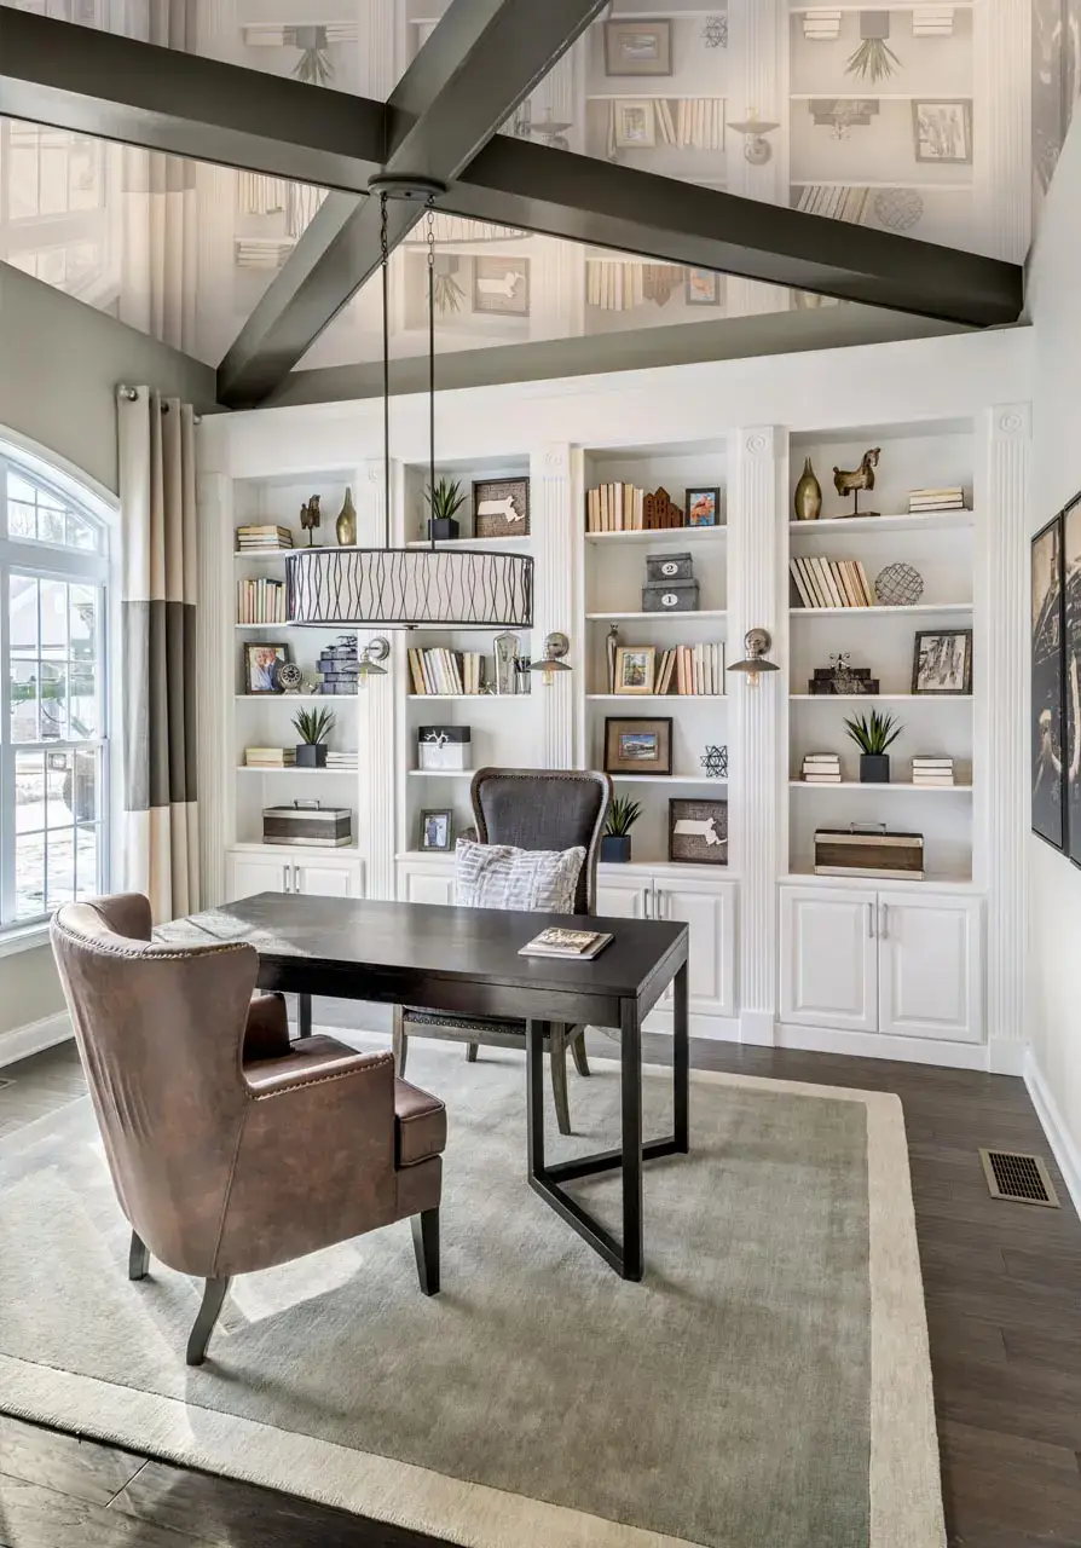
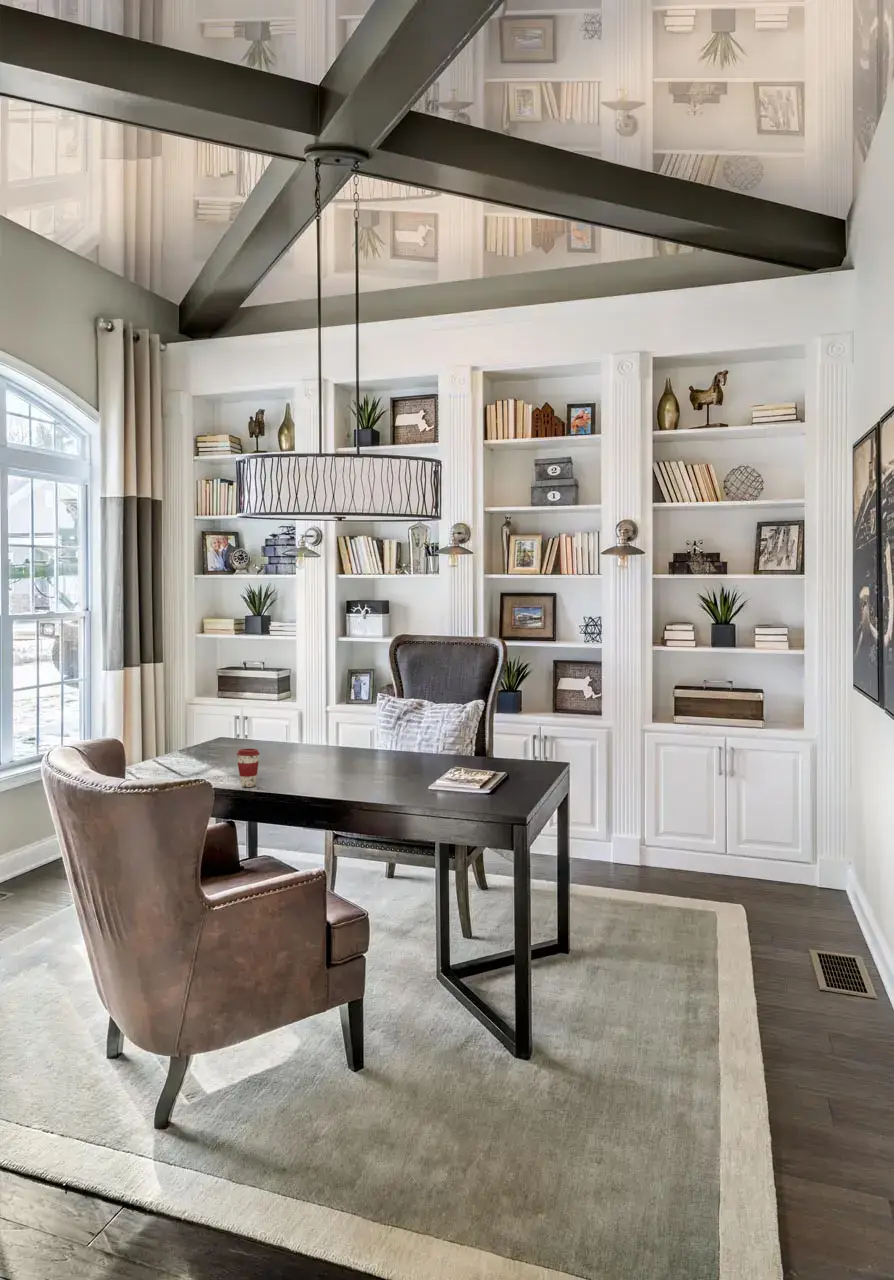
+ coffee cup [236,748,261,788]
